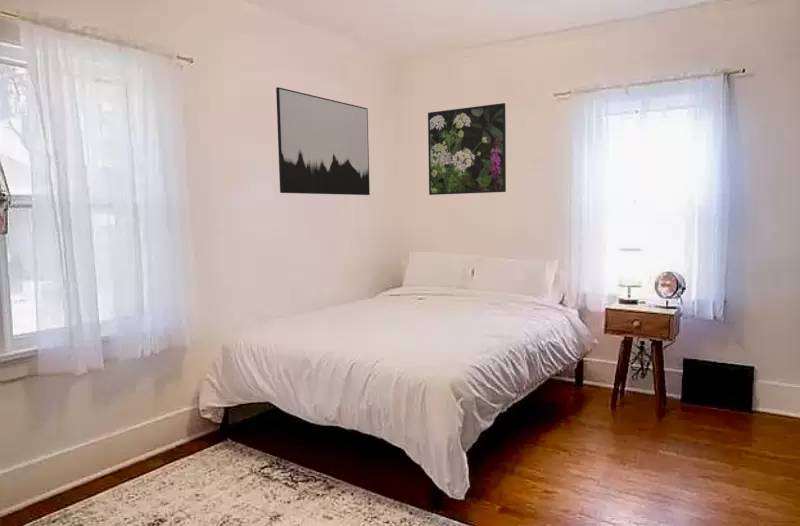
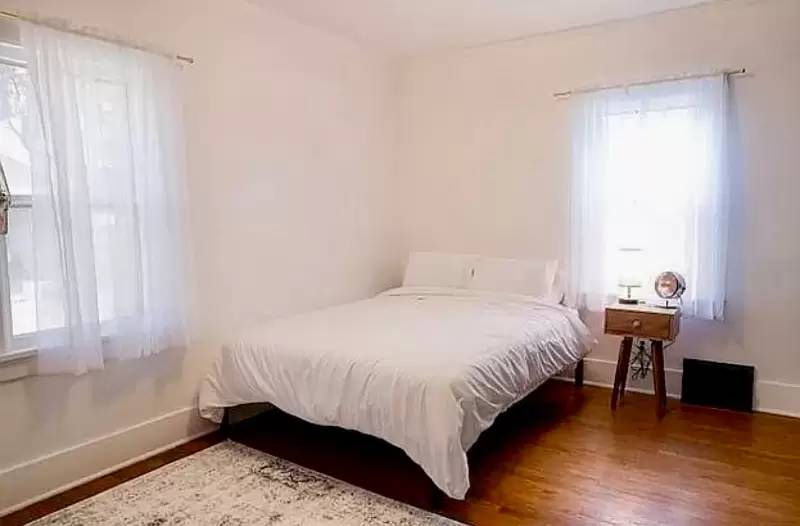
- wall art [275,86,371,196]
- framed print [427,102,507,196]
